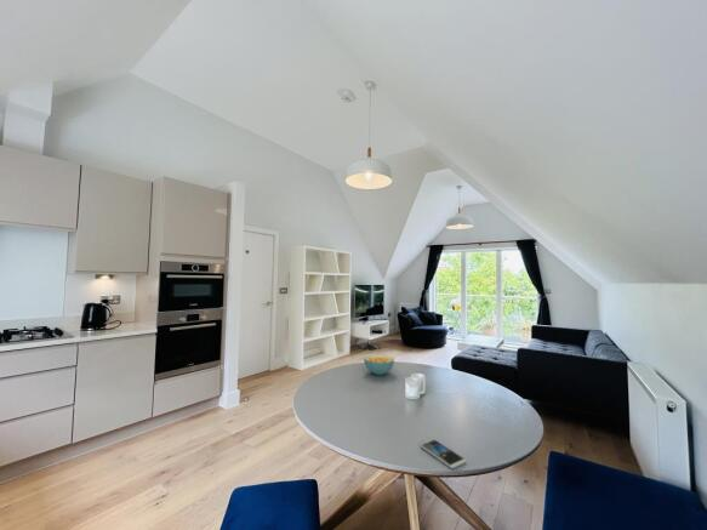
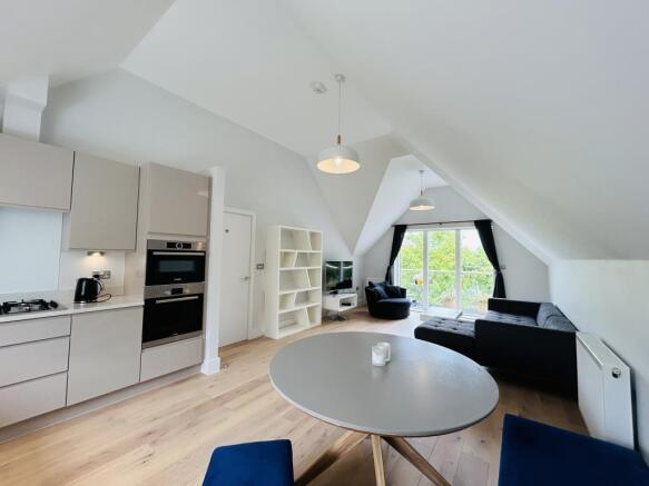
- smartphone [418,438,467,469]
- cereal bowl [363,353,395,376]
